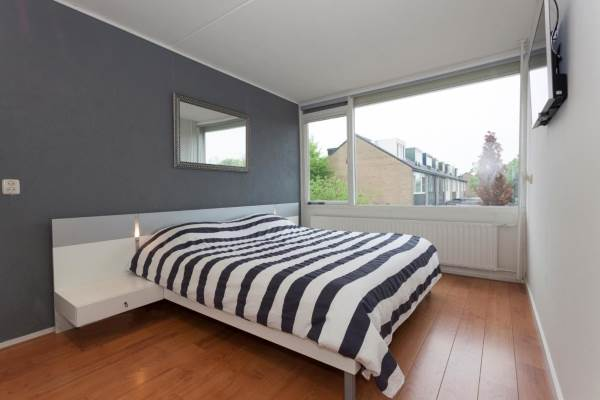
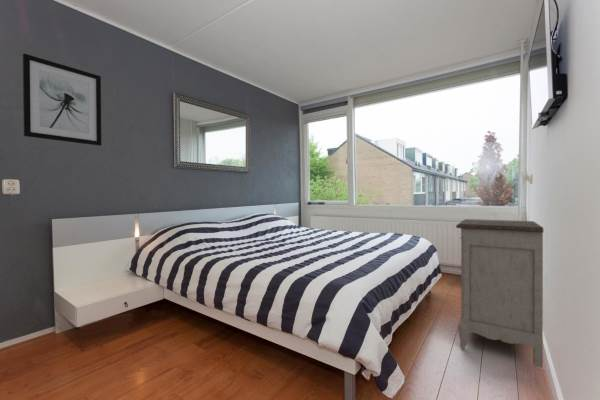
+ wall art [22,53,102,147]
+ nightstand [447,218,544,369]
